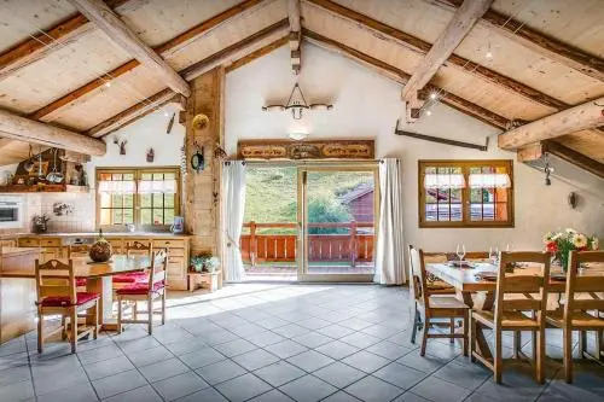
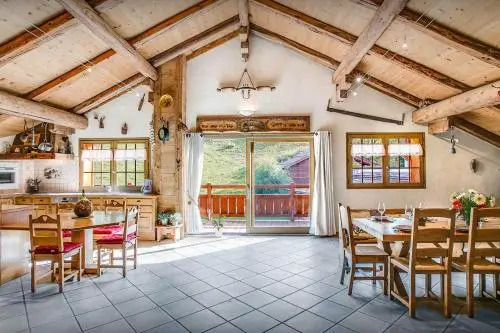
+ house plant [209,212,227,238]
